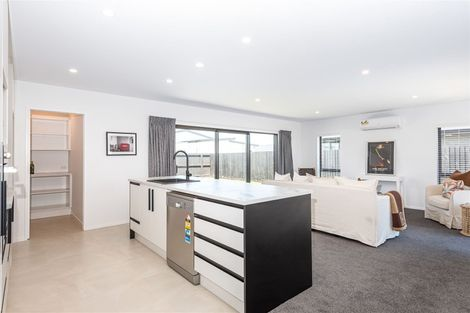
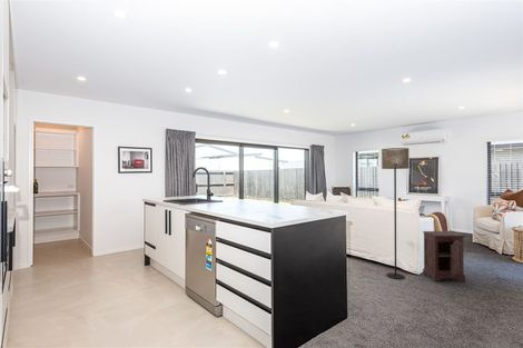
+ floor lamp [381,147,411,280]
+ nightstand [422,230,466,284]
